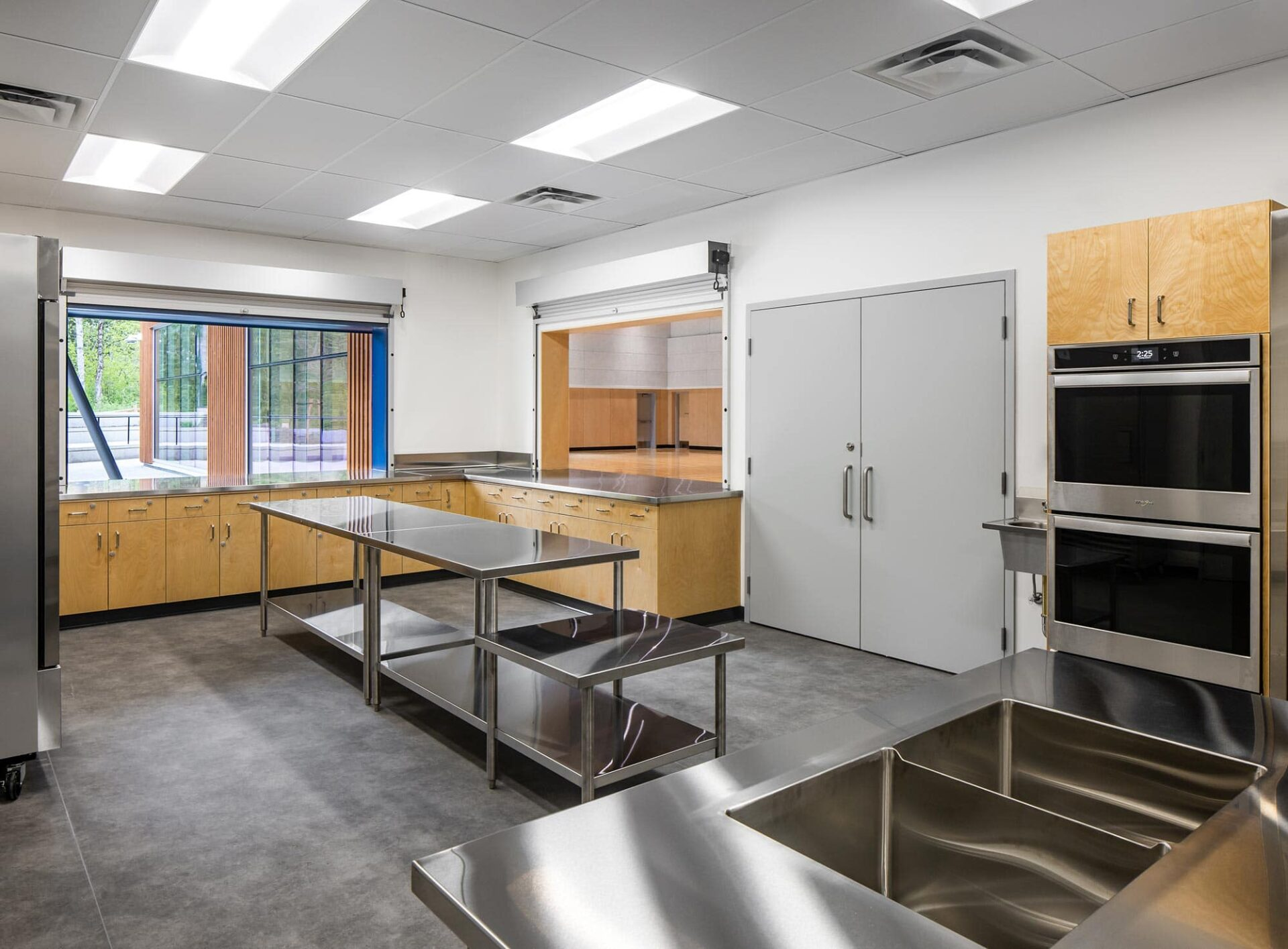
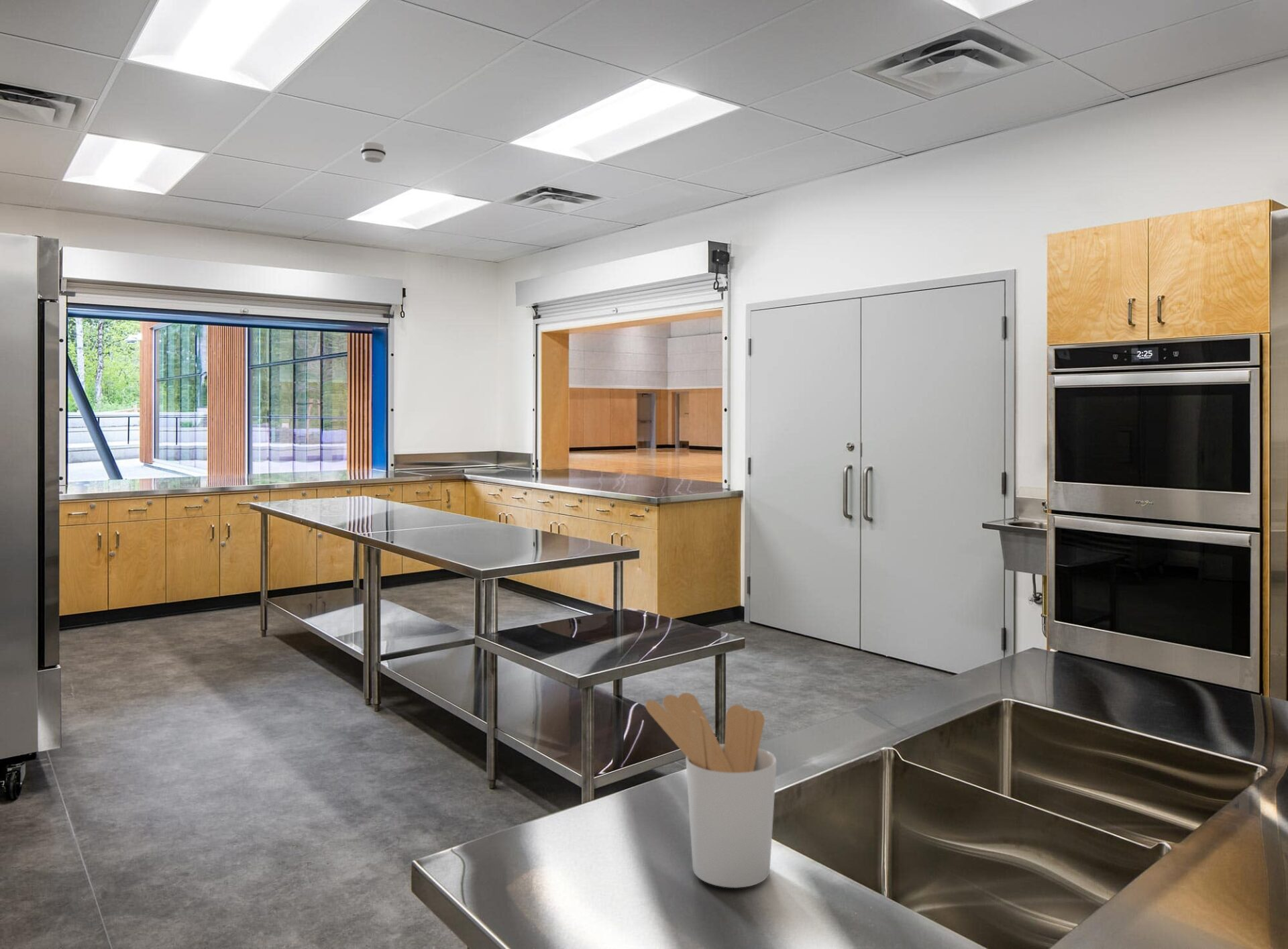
+ utensil holder [645,692,777,889]
+ smoke detector [360,142,386,164]
